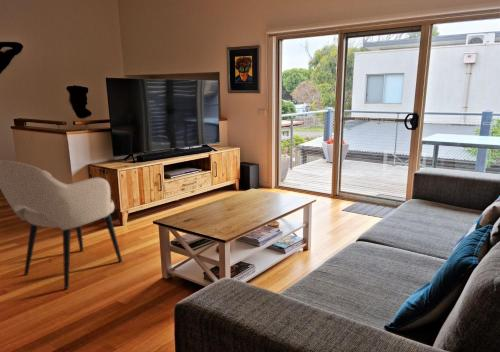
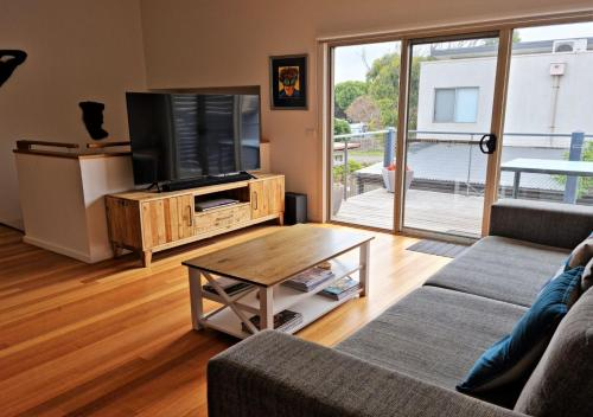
- armchair [0,159,123,290]
